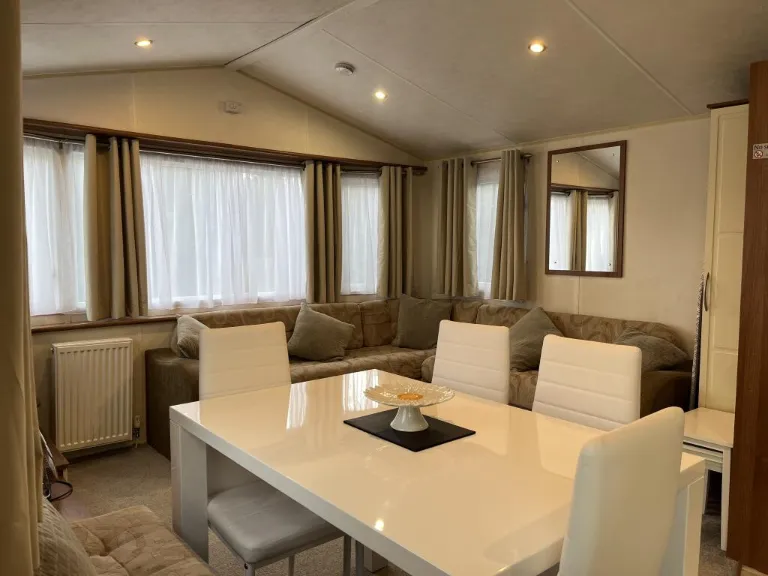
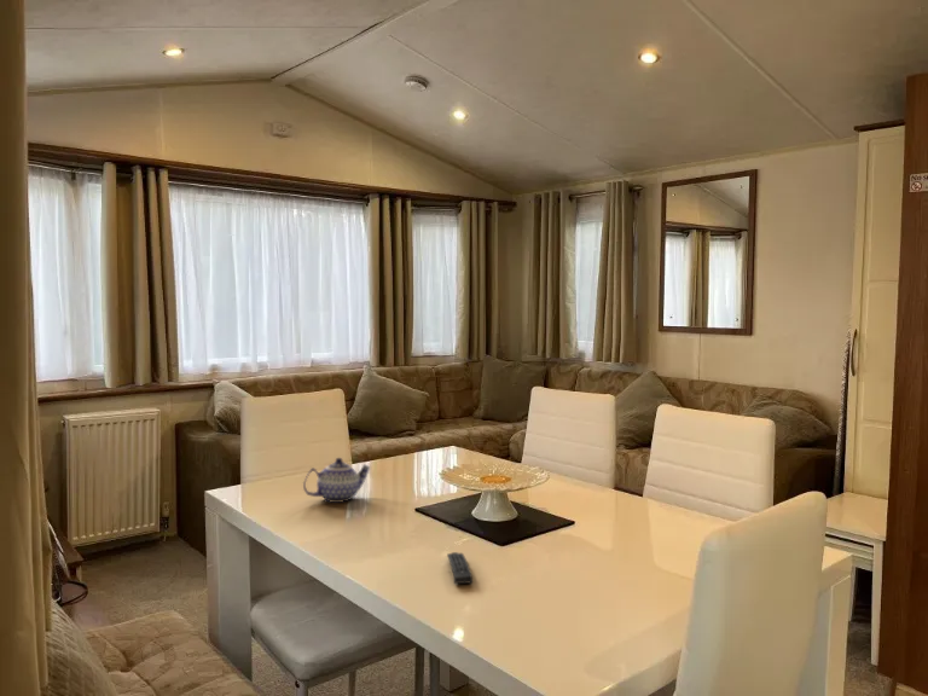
+ remote control [446,551,474,585]
+ teapot [302,457,371,504]
